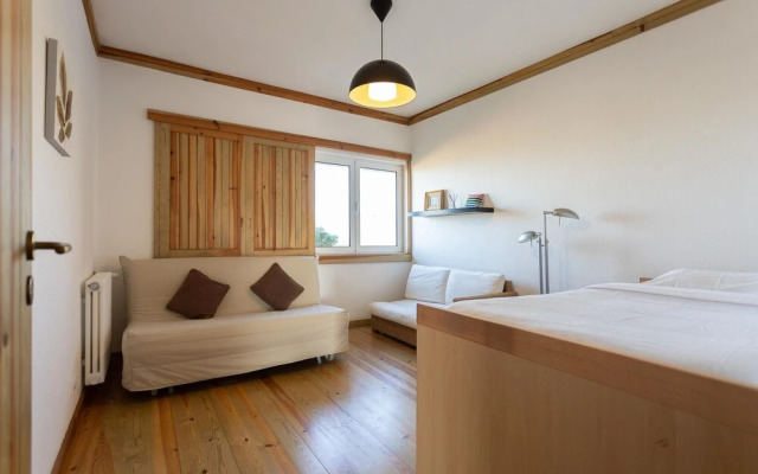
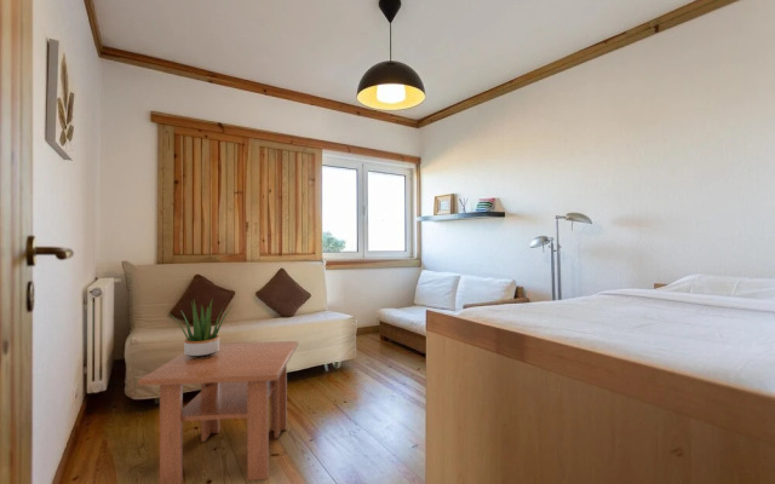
+ coffee table [137,340,299,484]
+ potted plant [166,296,232,358]
